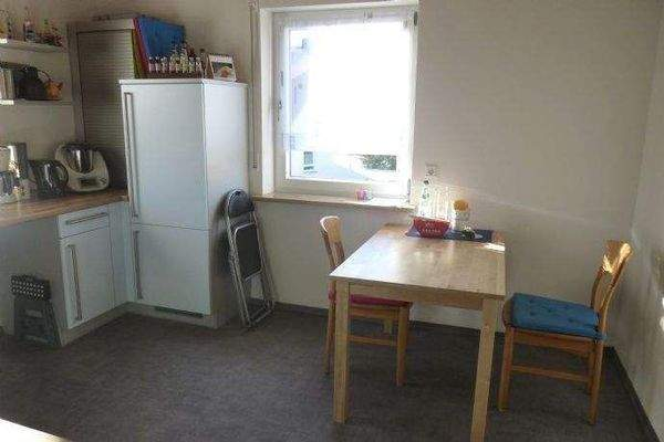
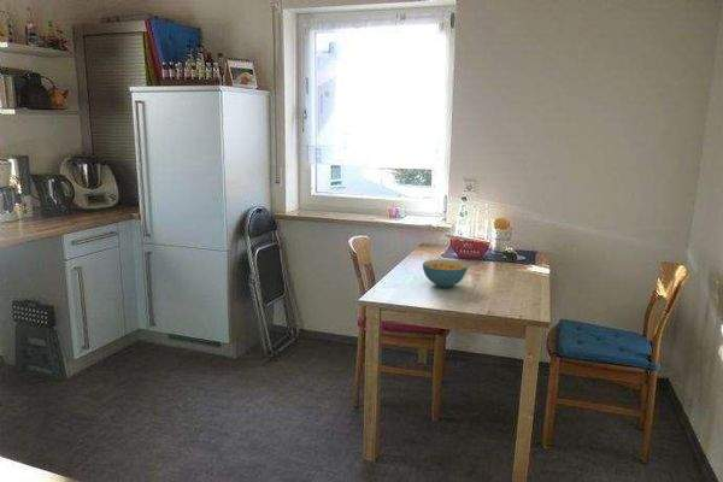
+ cereal bowl [422,258,469,288]
